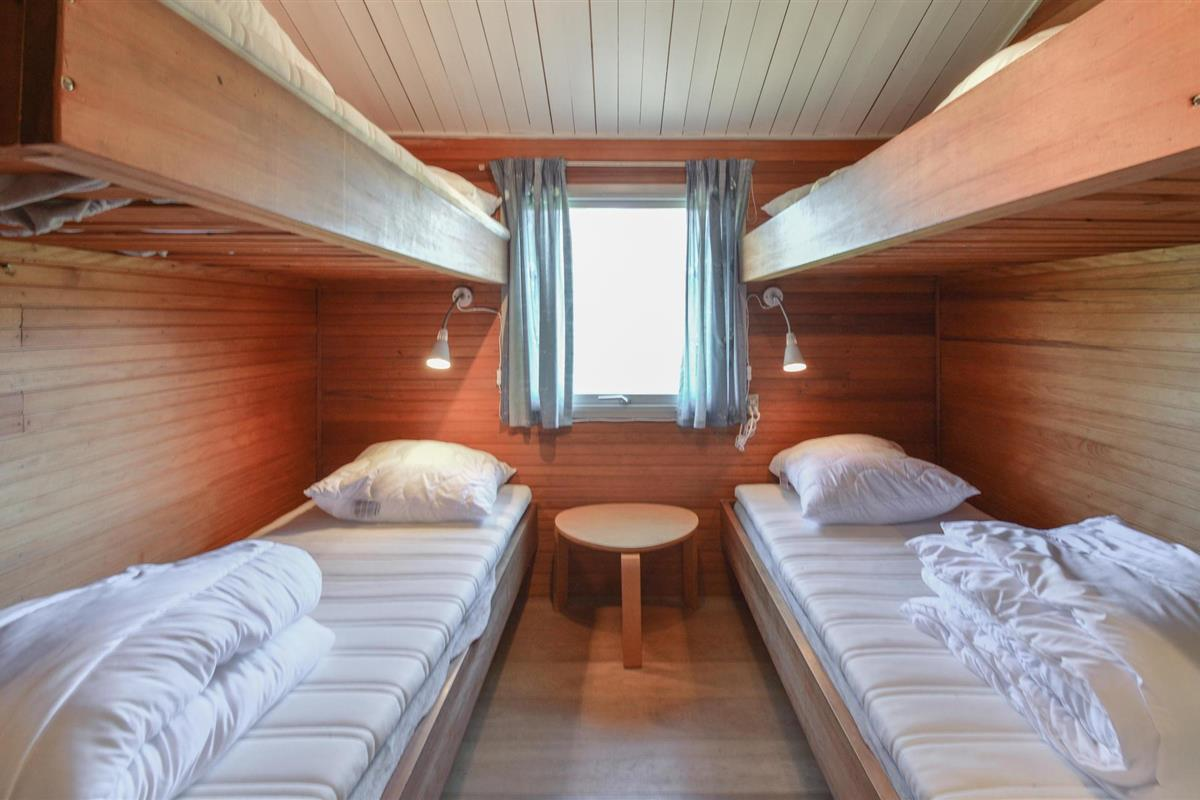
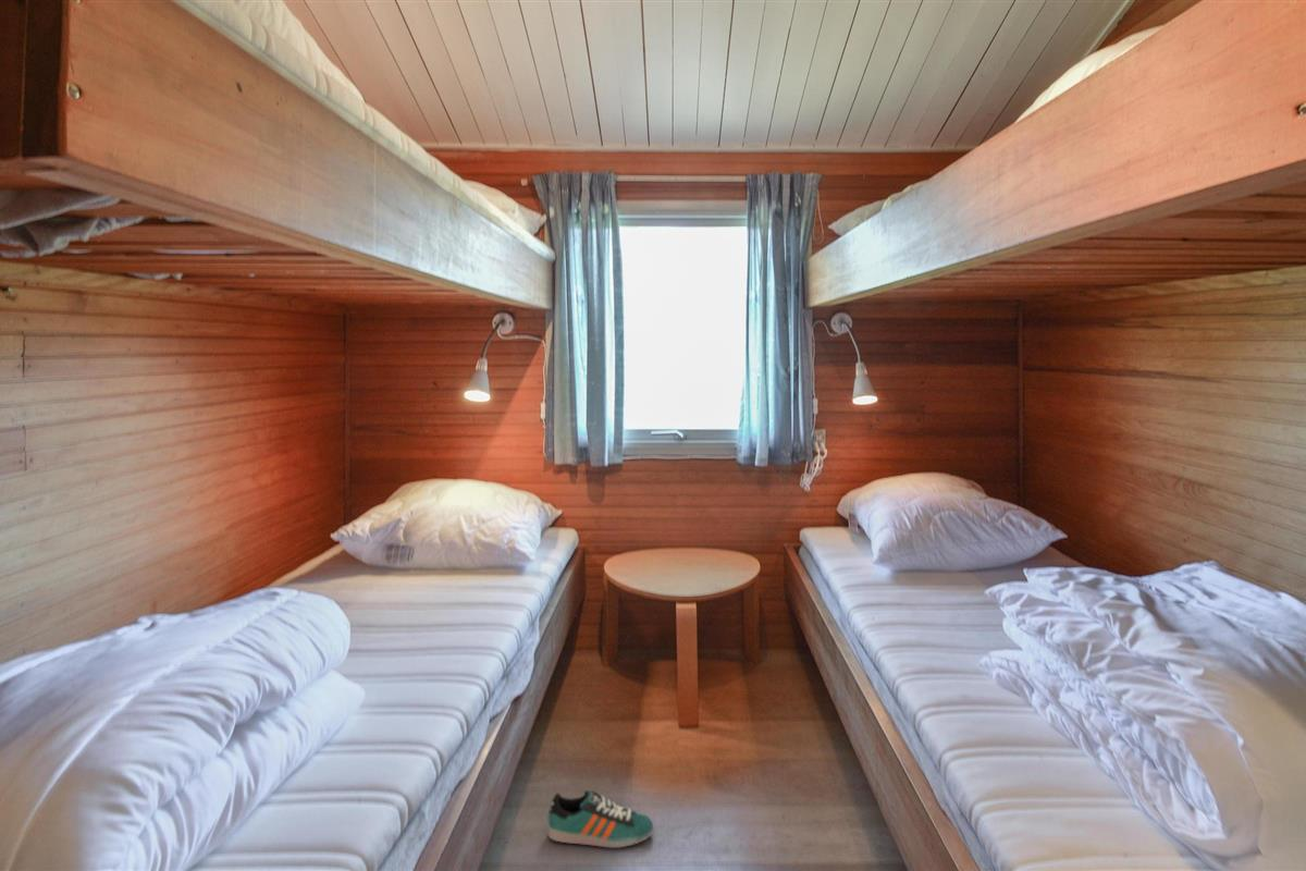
+ sneaker [547,789,654,849]
